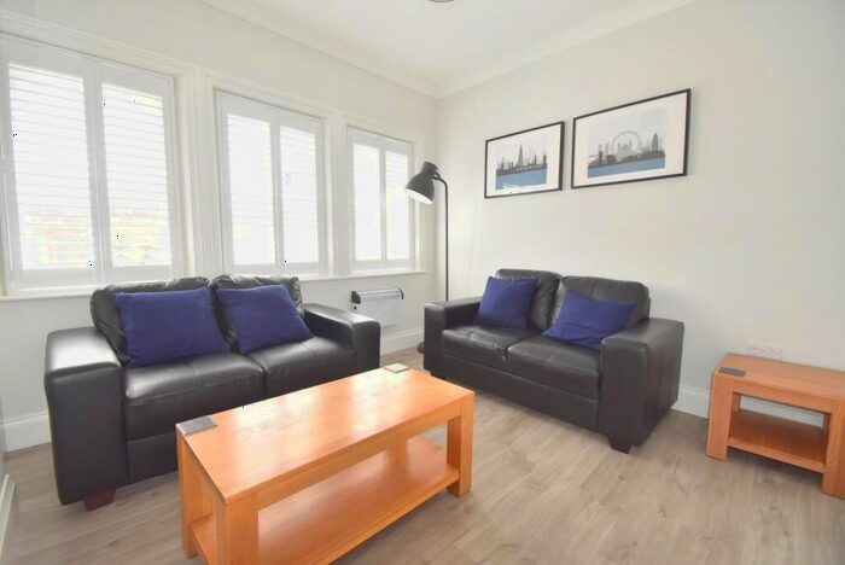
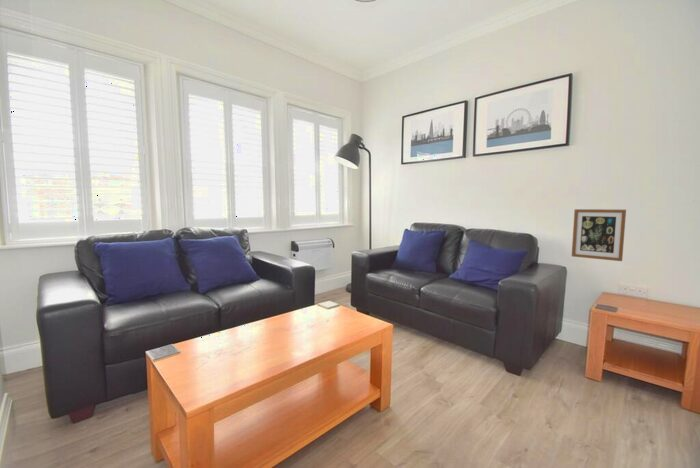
+ wall art [571,208,627,262]
